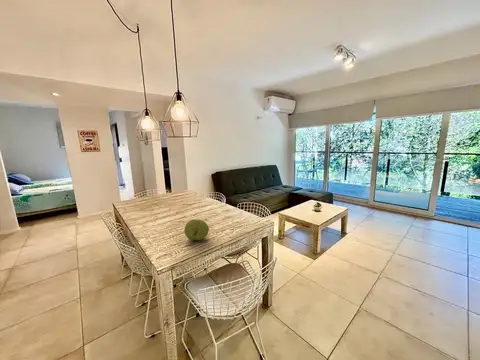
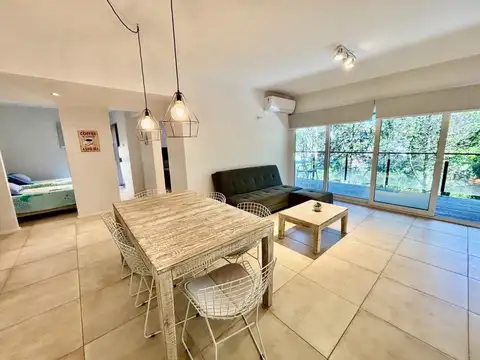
- fruit [183,219,210,241]
